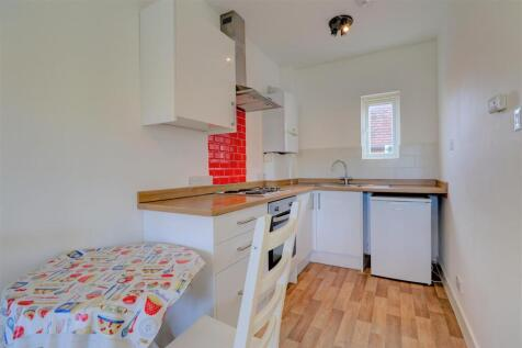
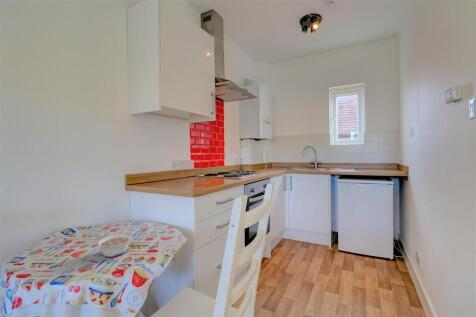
+ legume [96,234,133,258]
